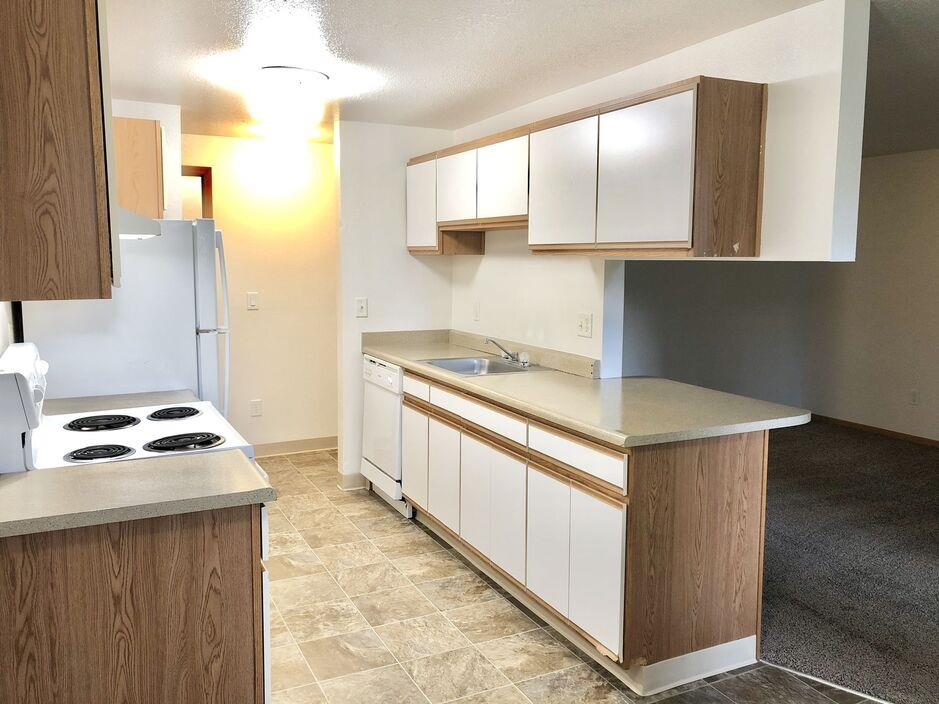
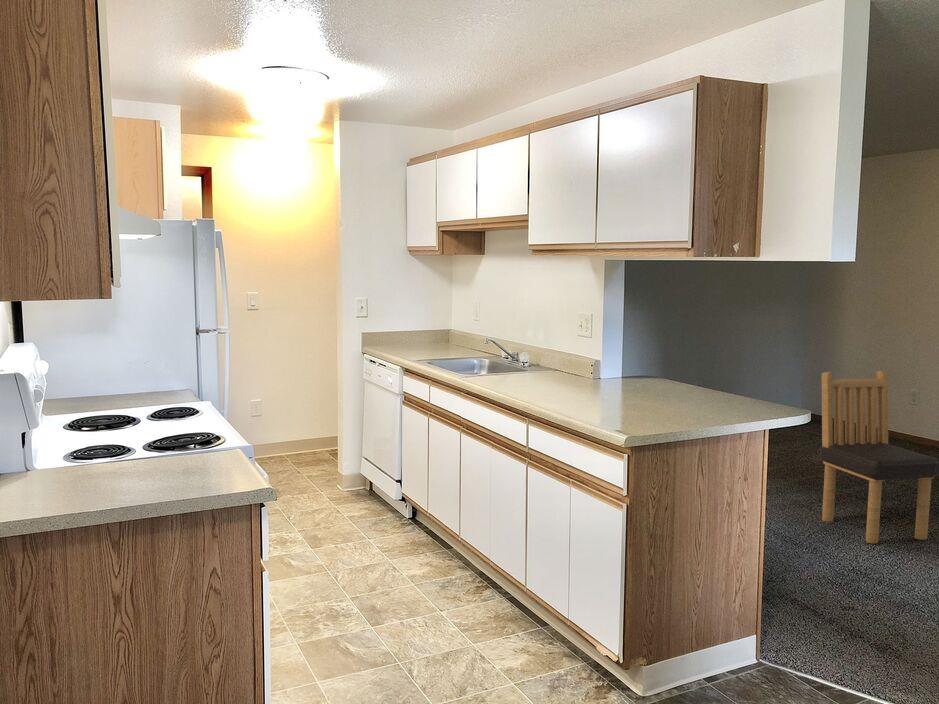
+ dining chair [819,370,939,544]
